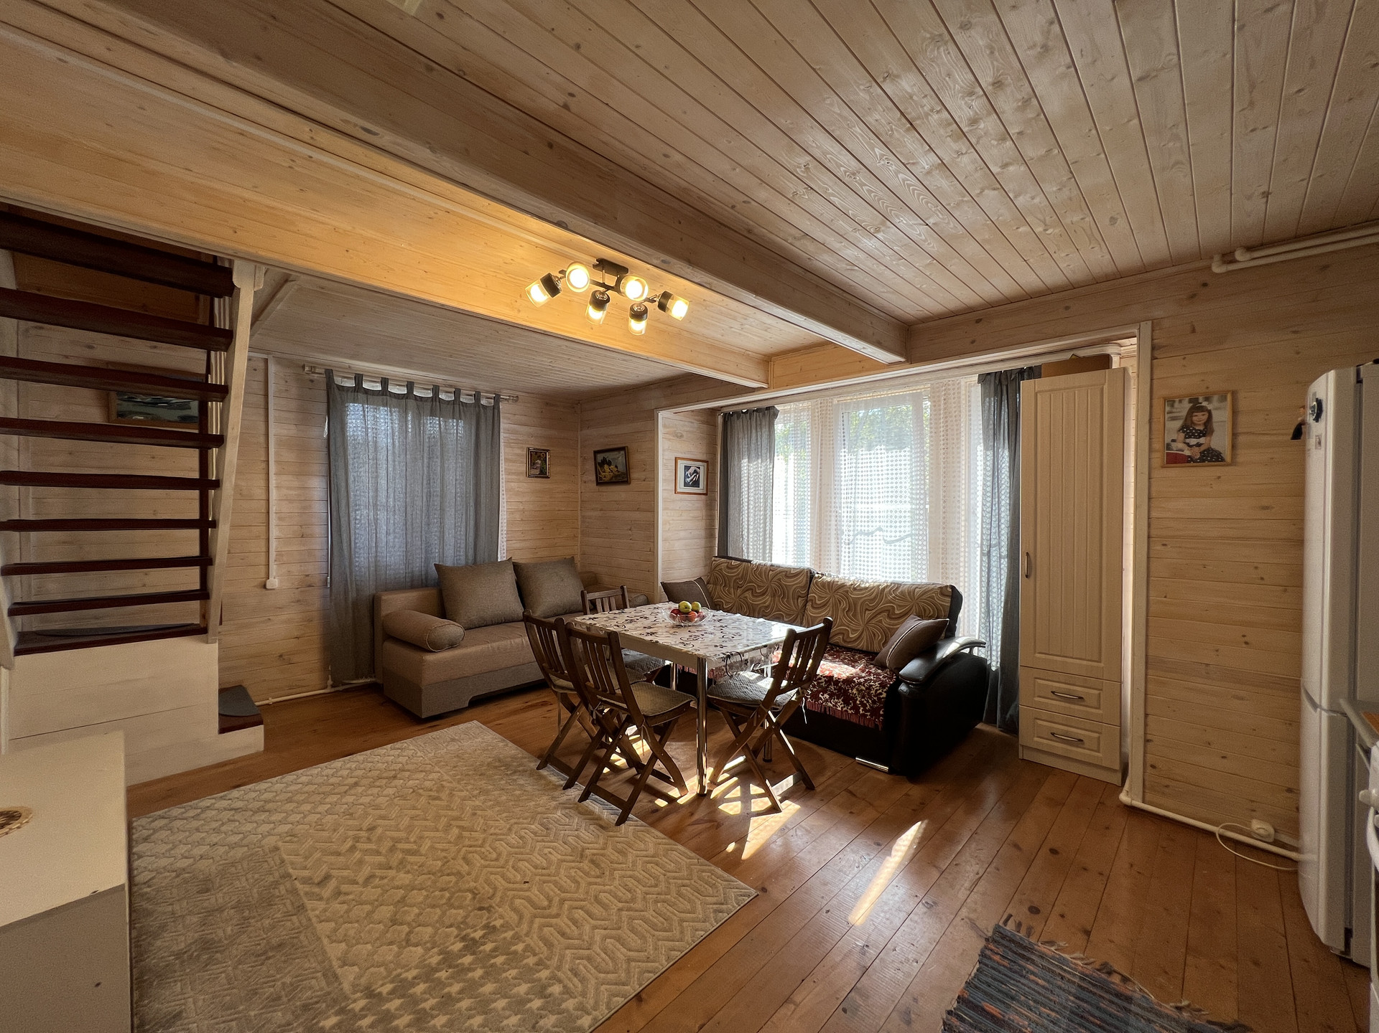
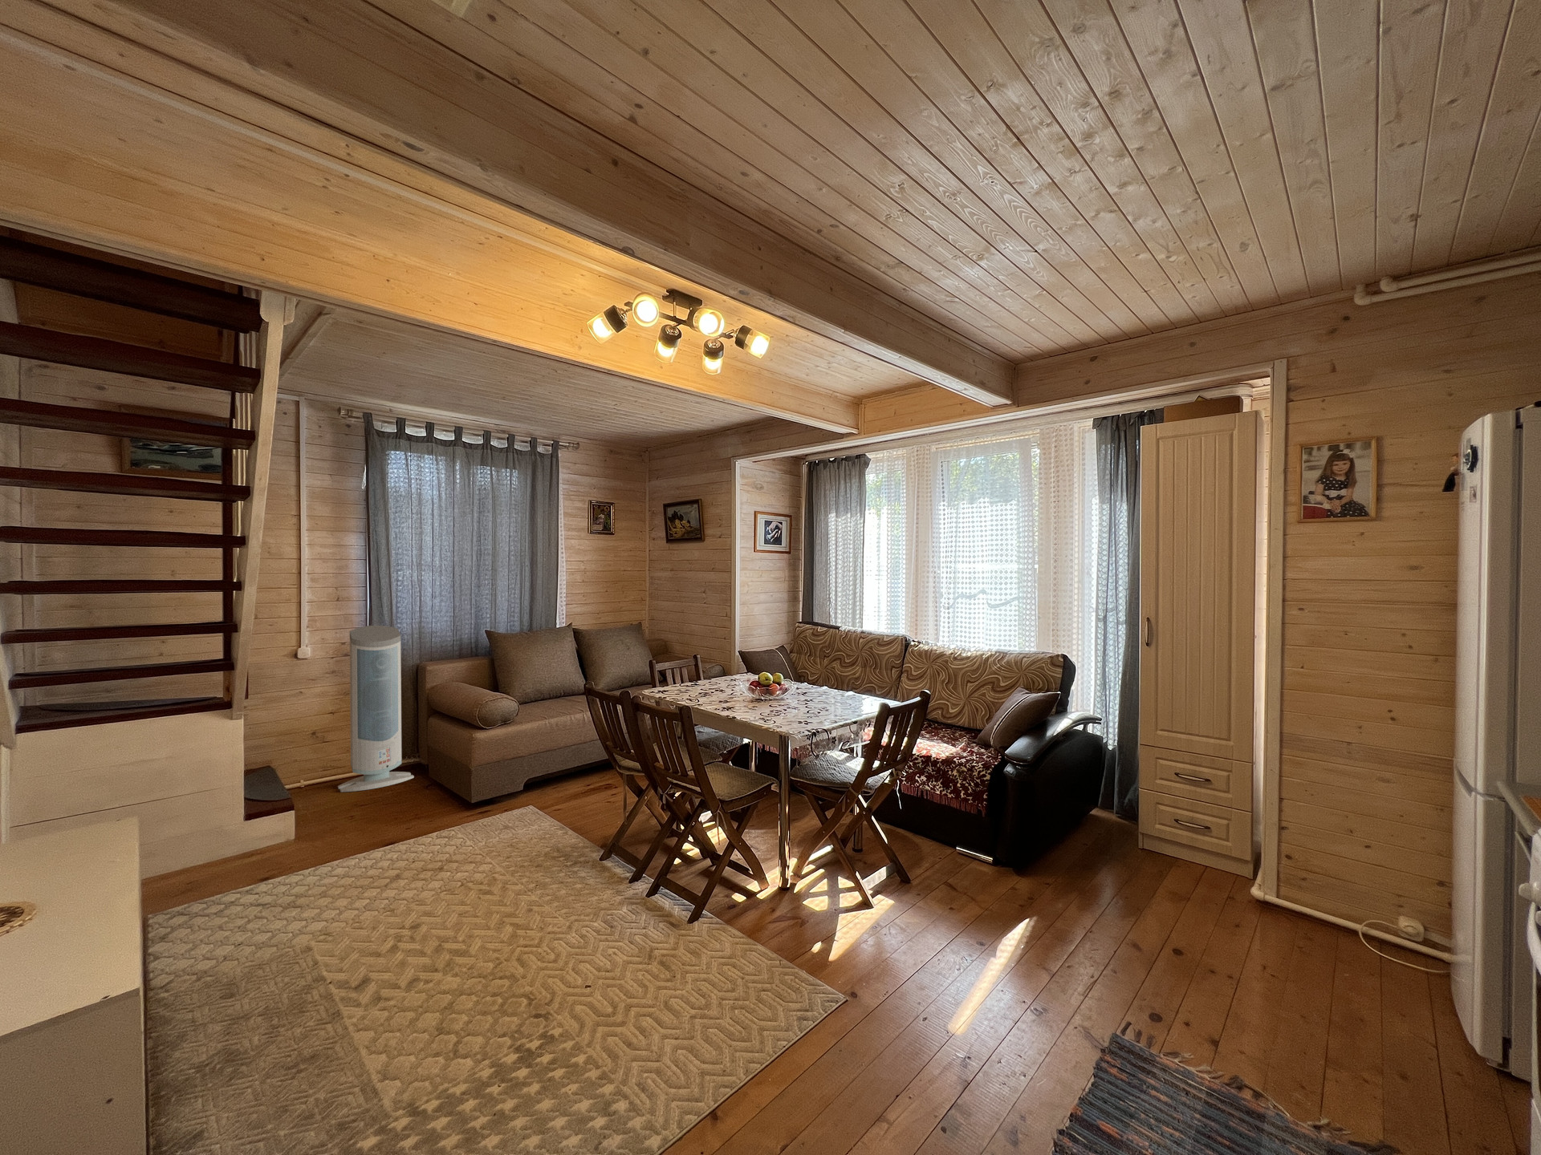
+ air purifier [337,625,415,793]
